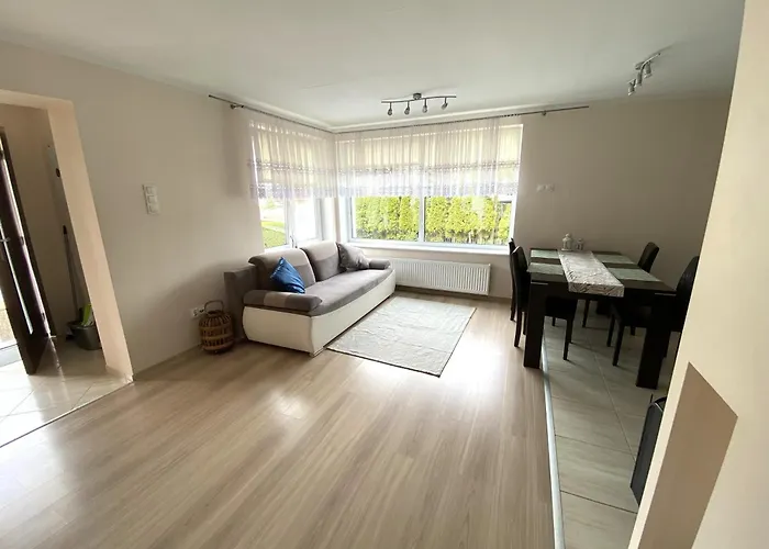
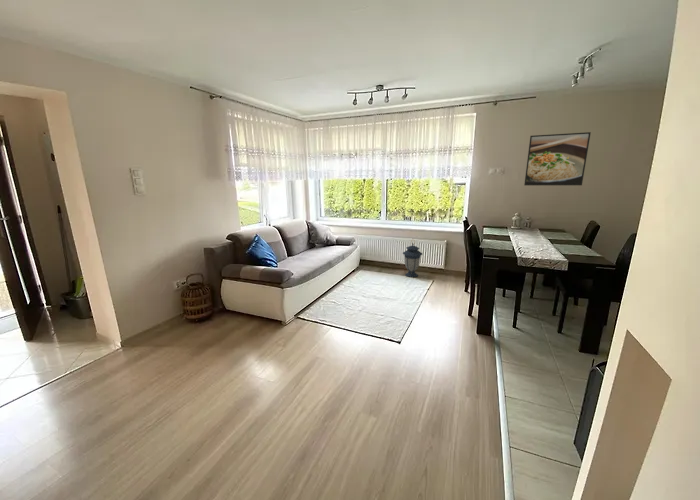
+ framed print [523,131,592,186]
+ lantern [402,239,423,278]
